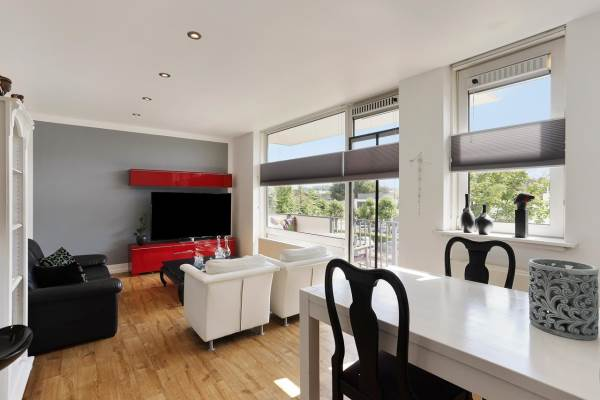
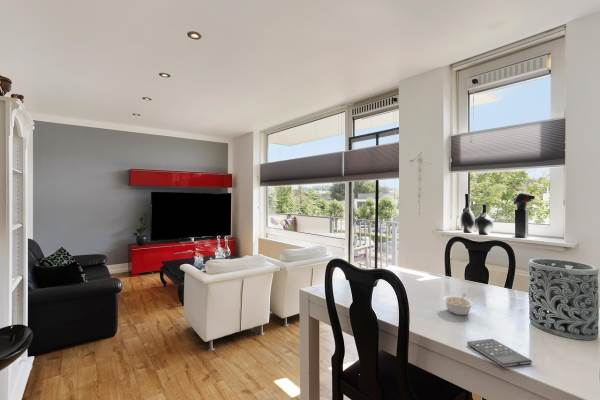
+ legume [442,293,475,316]
+ smartphone [466,338,533,368]
